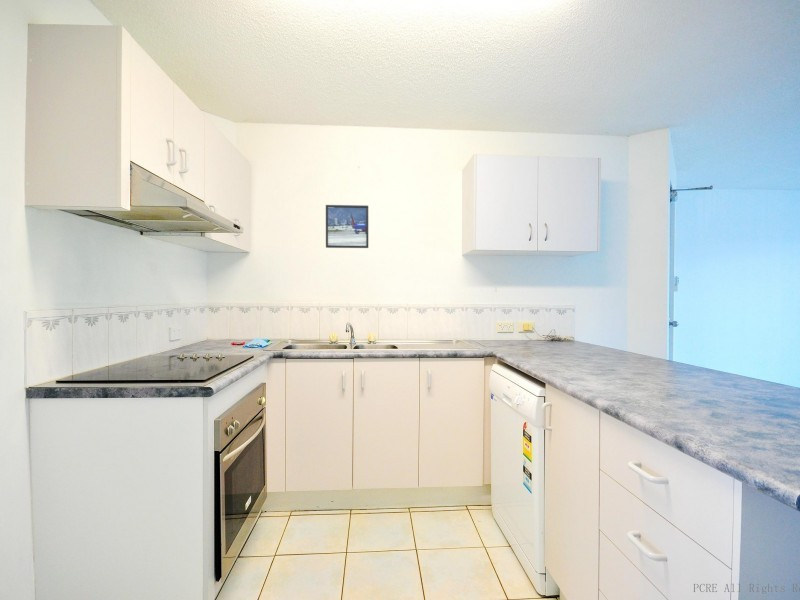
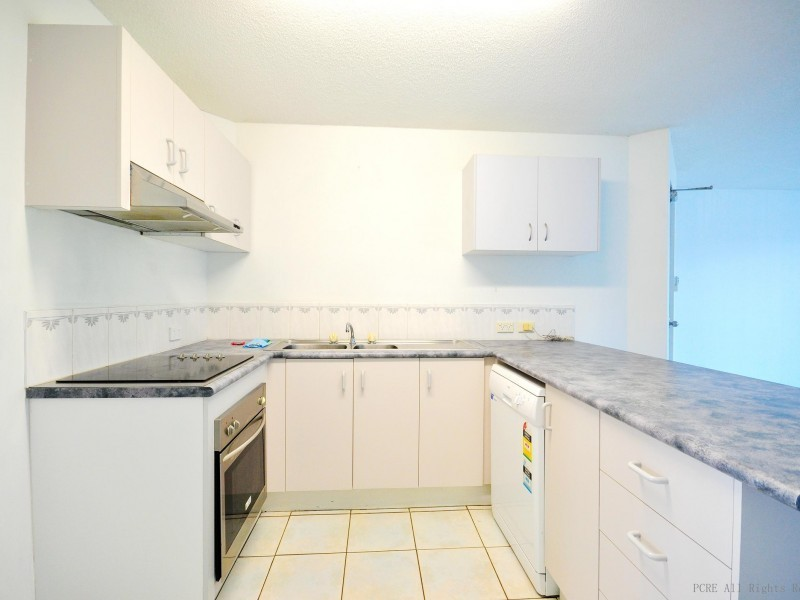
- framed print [325,204,369,249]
